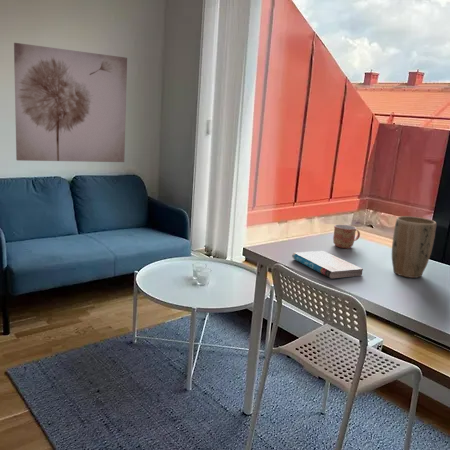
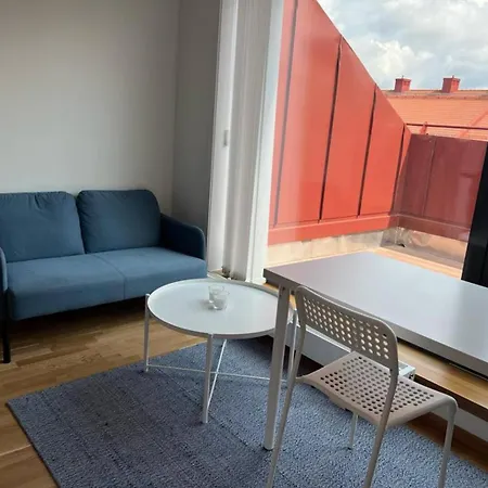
- wall art [13,42,128,163]
- plant pot [391,215,437,279]
- mug [332,224,361,249]
- book [291,250,364,280]
